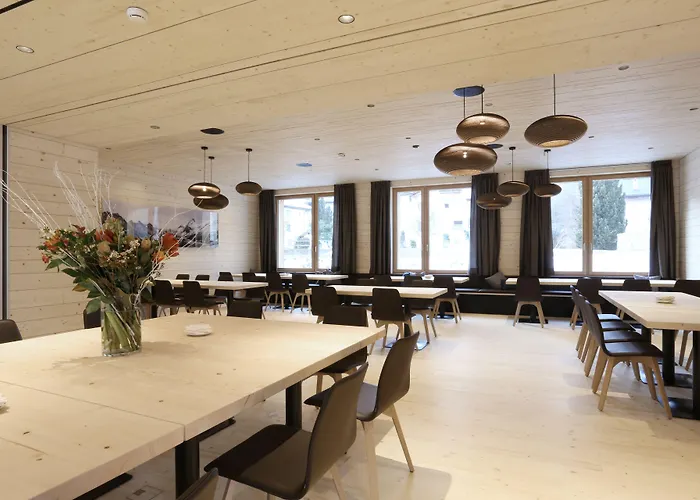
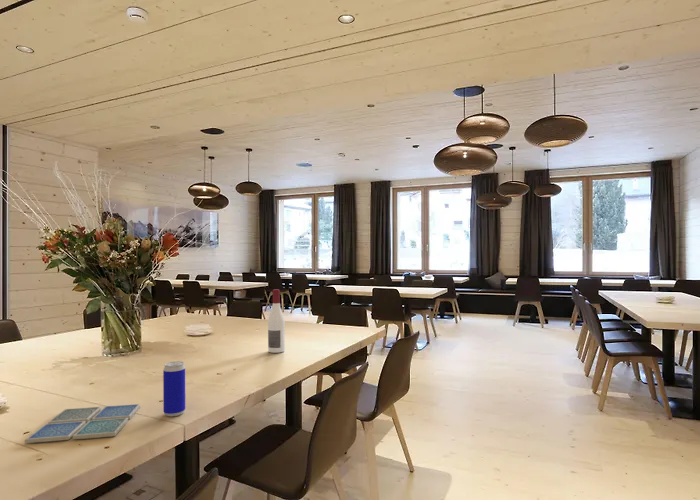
+ alcohol [267,288,286,354]
+ drink coaster [24,403,141,444]
+ beverage can [162,360,186,417]
